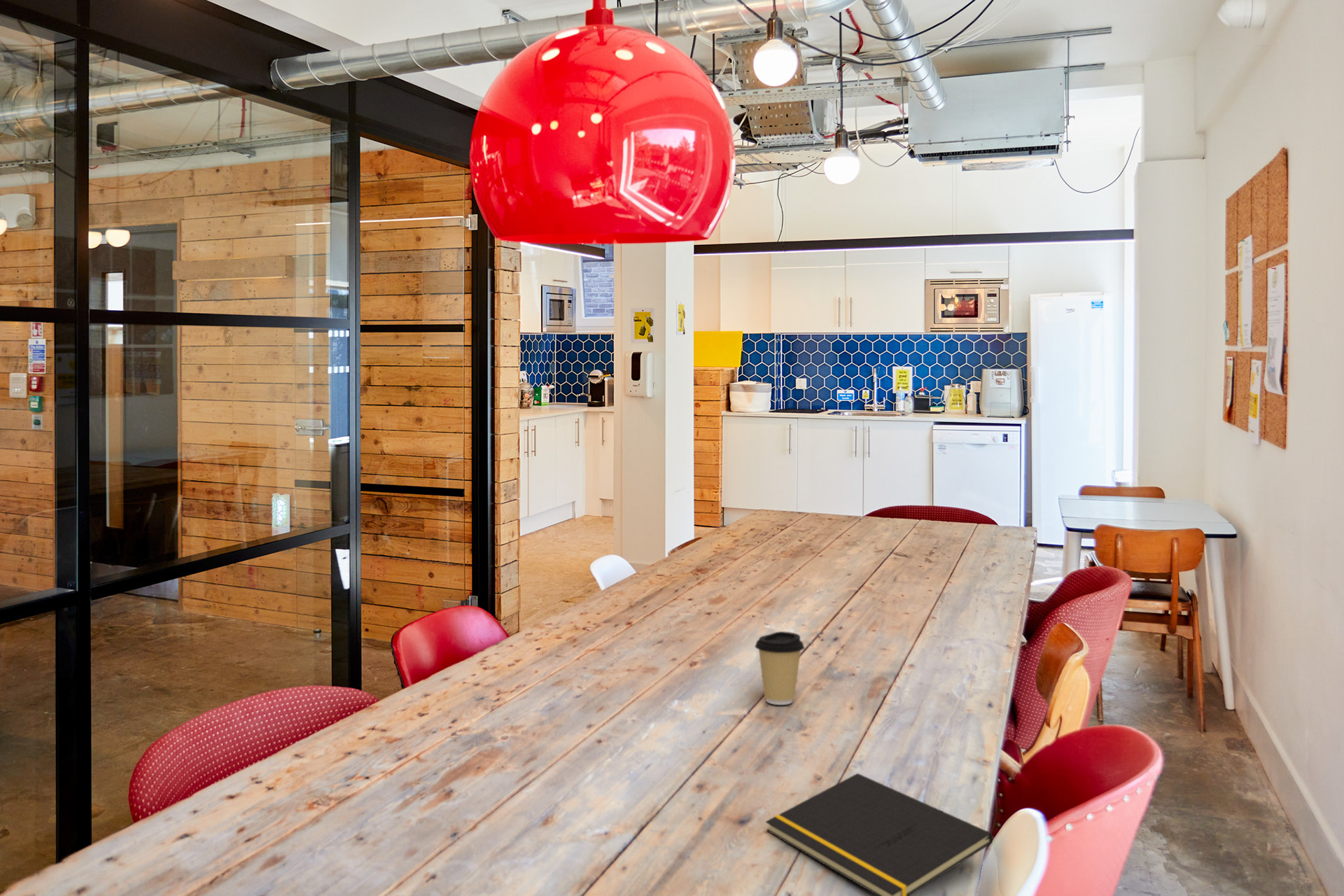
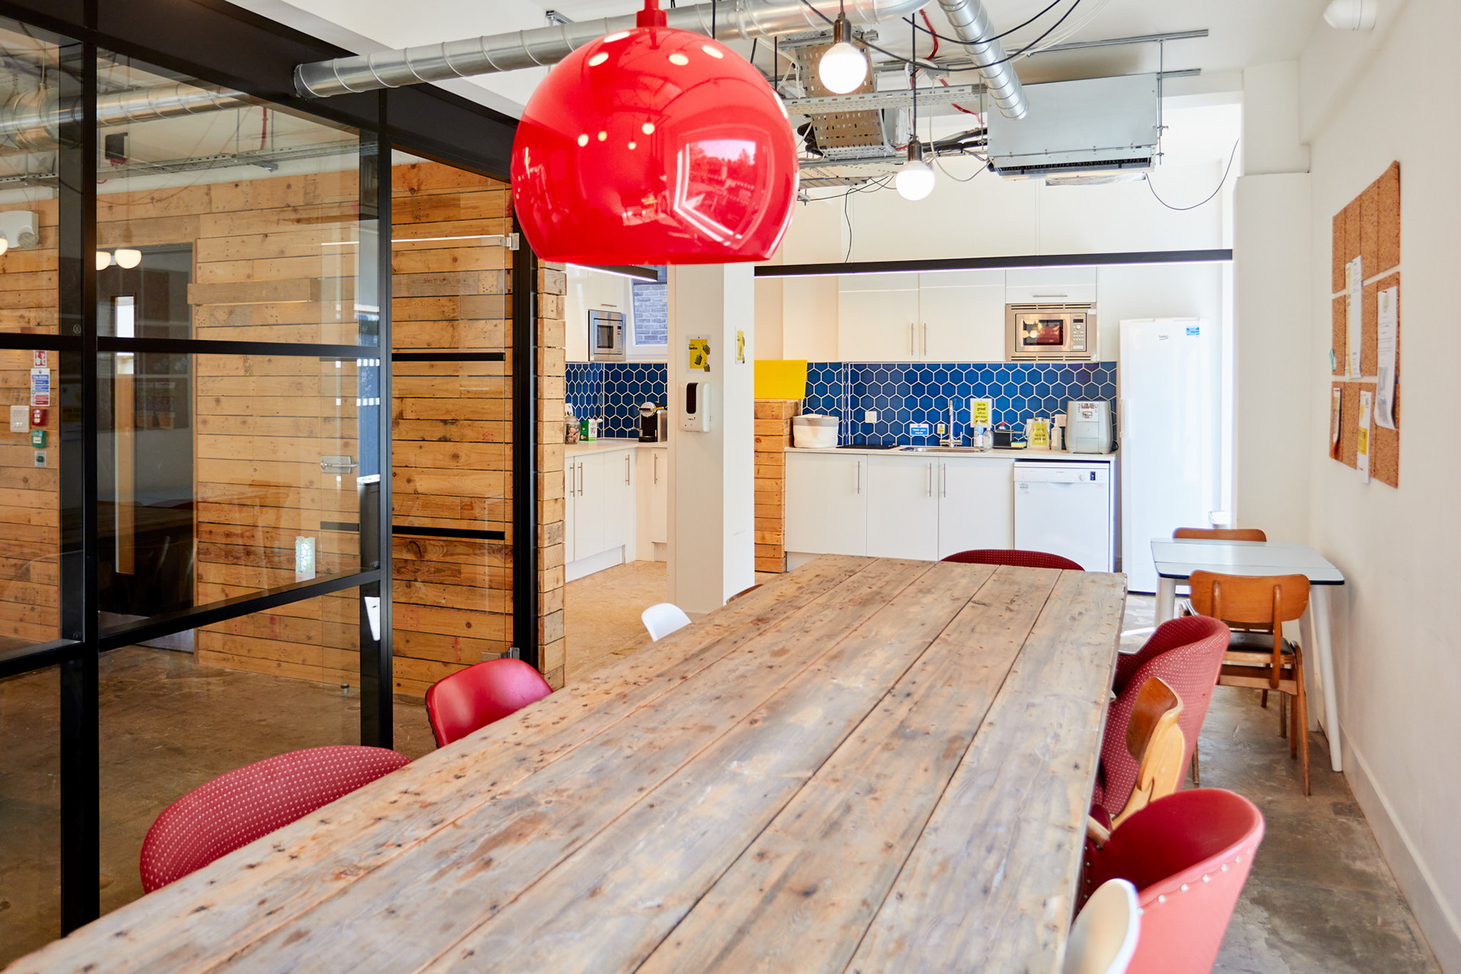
- coffee cup [754,631,805,706]
- notepad [765,773,993,896]
